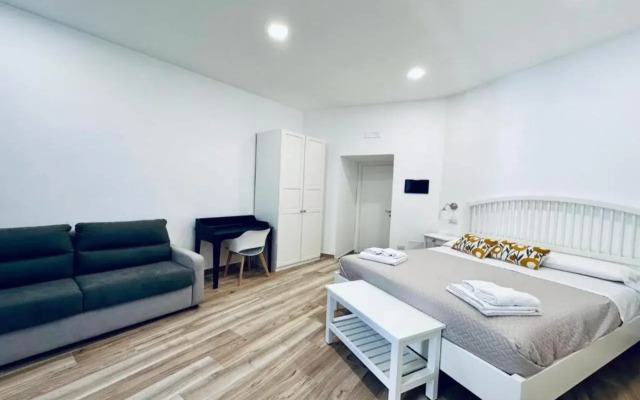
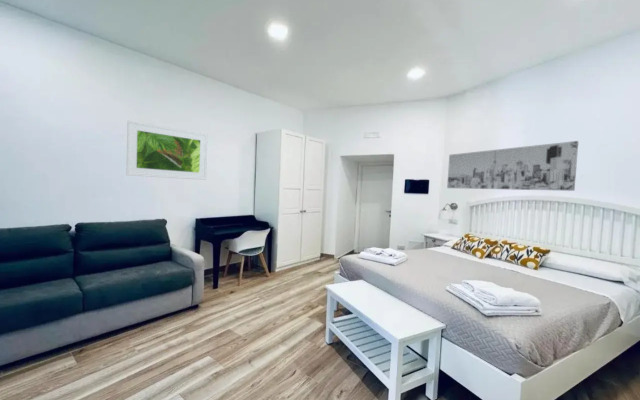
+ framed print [125,120,208,181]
+ wall art [446,140,579,192]
